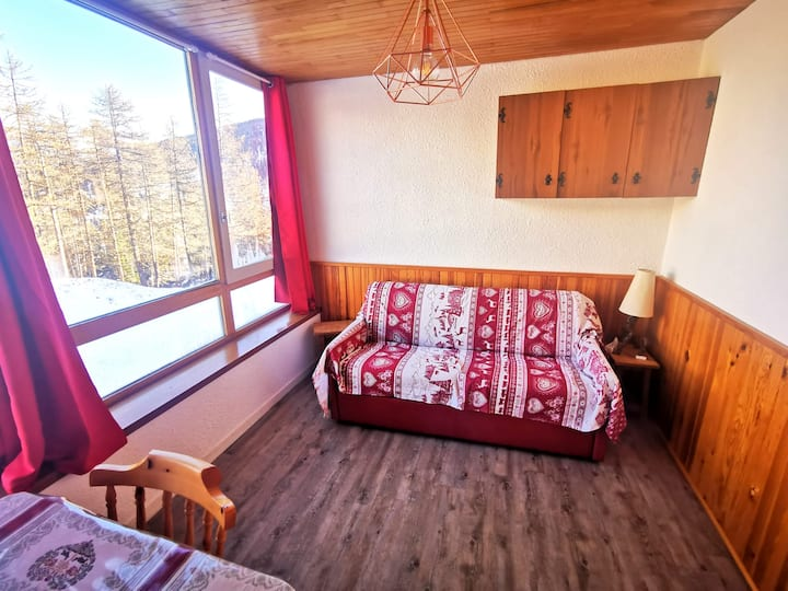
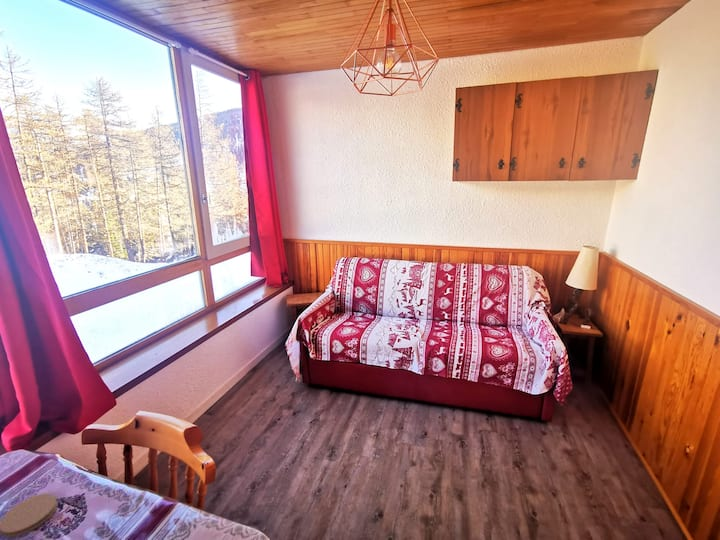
+ coaster [0,492,59,538]
